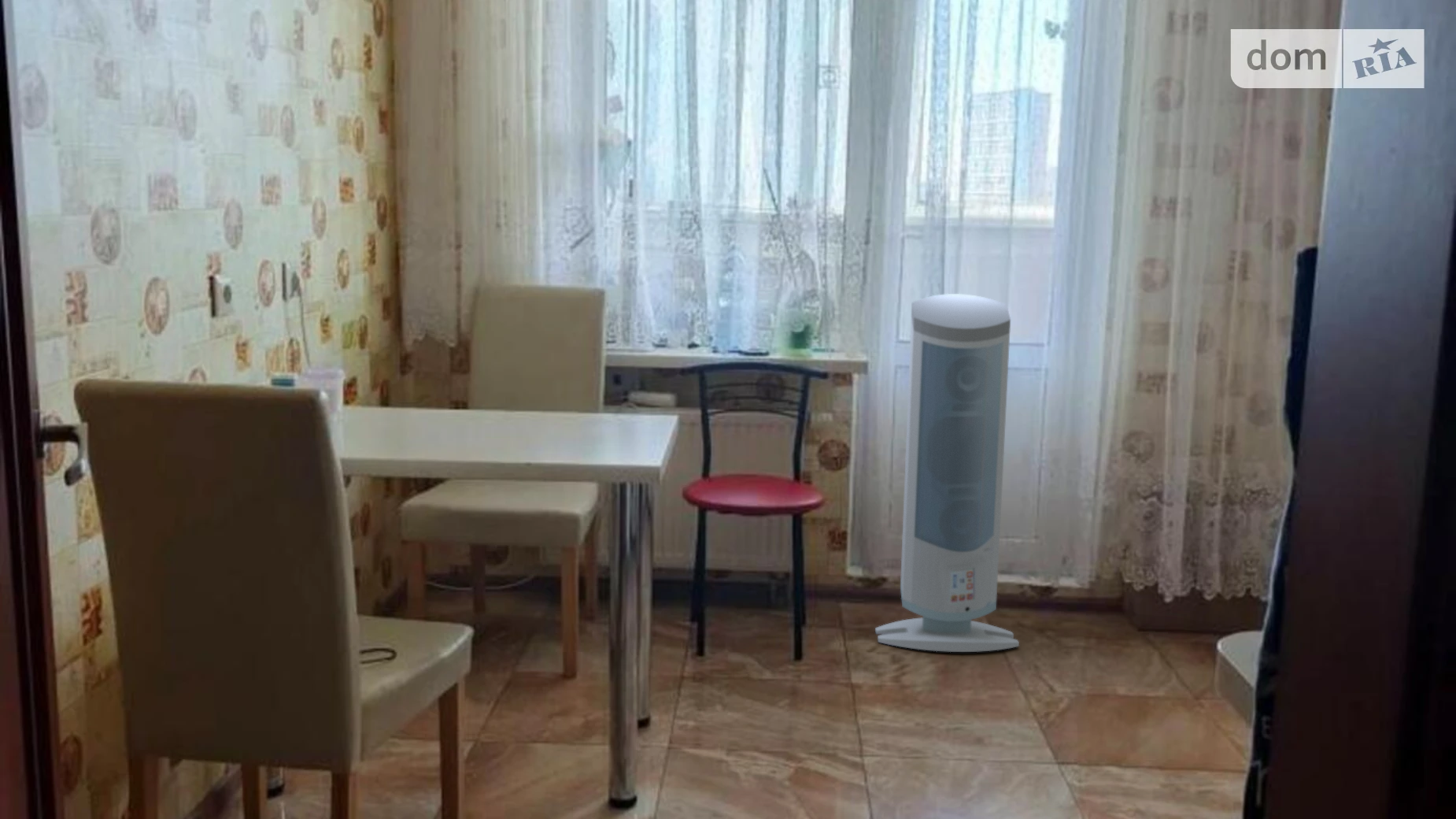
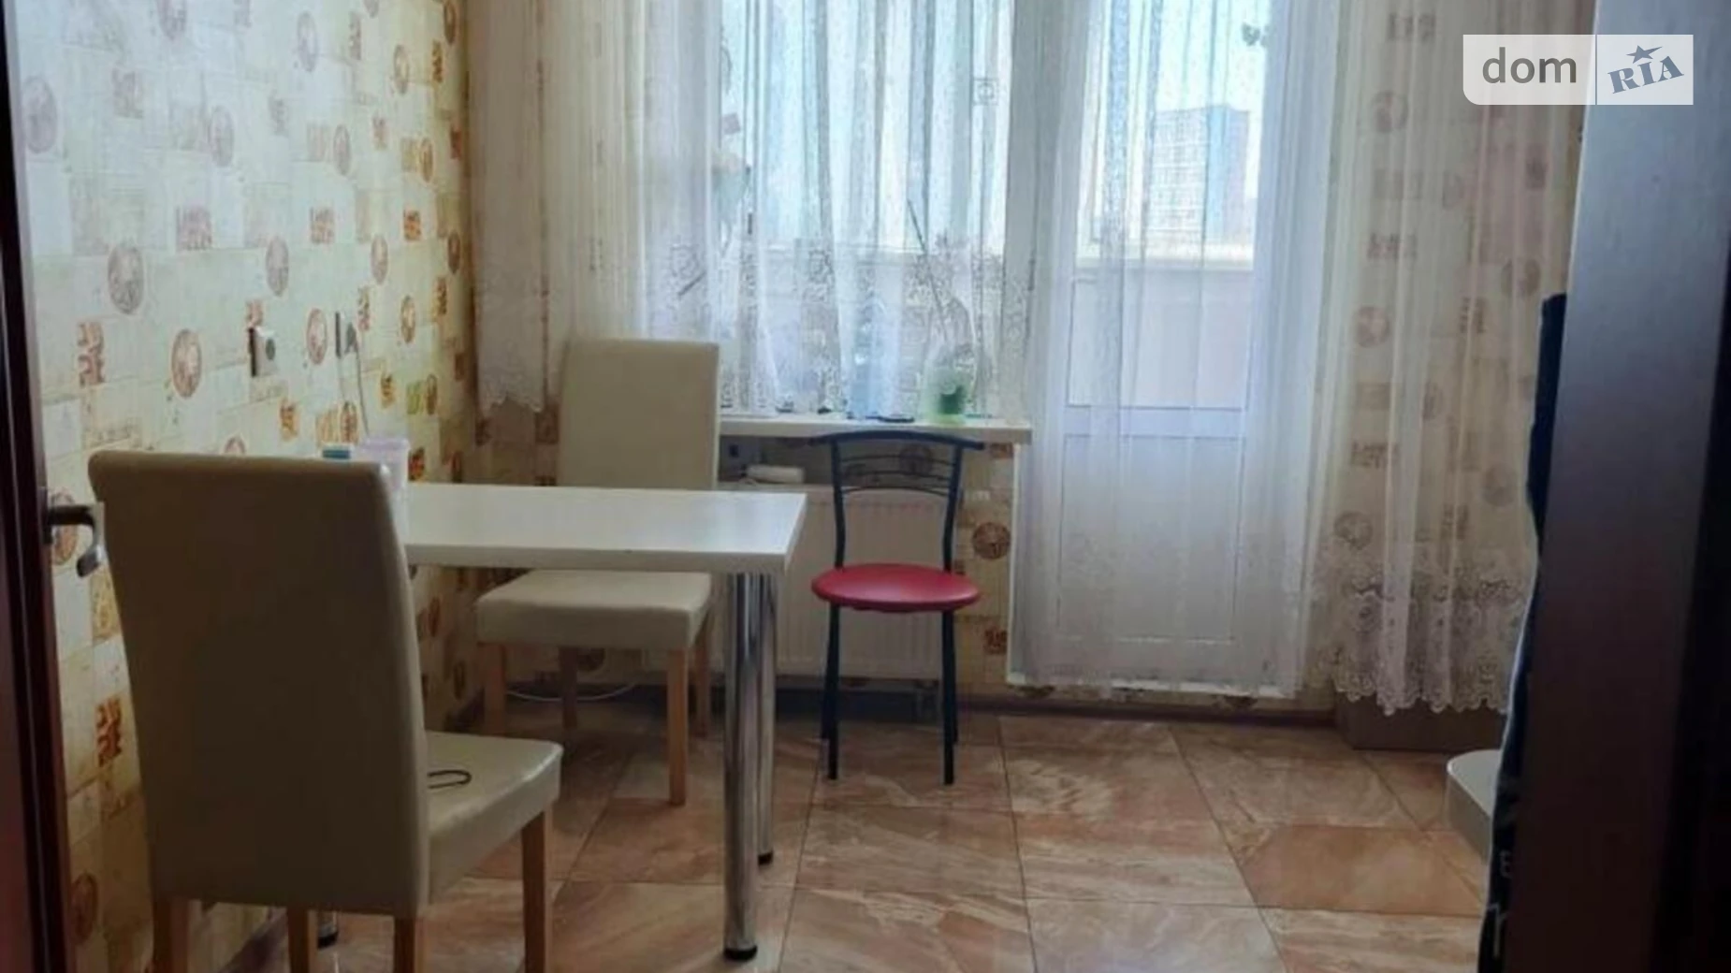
- air purifier [874,293,1020,653]
